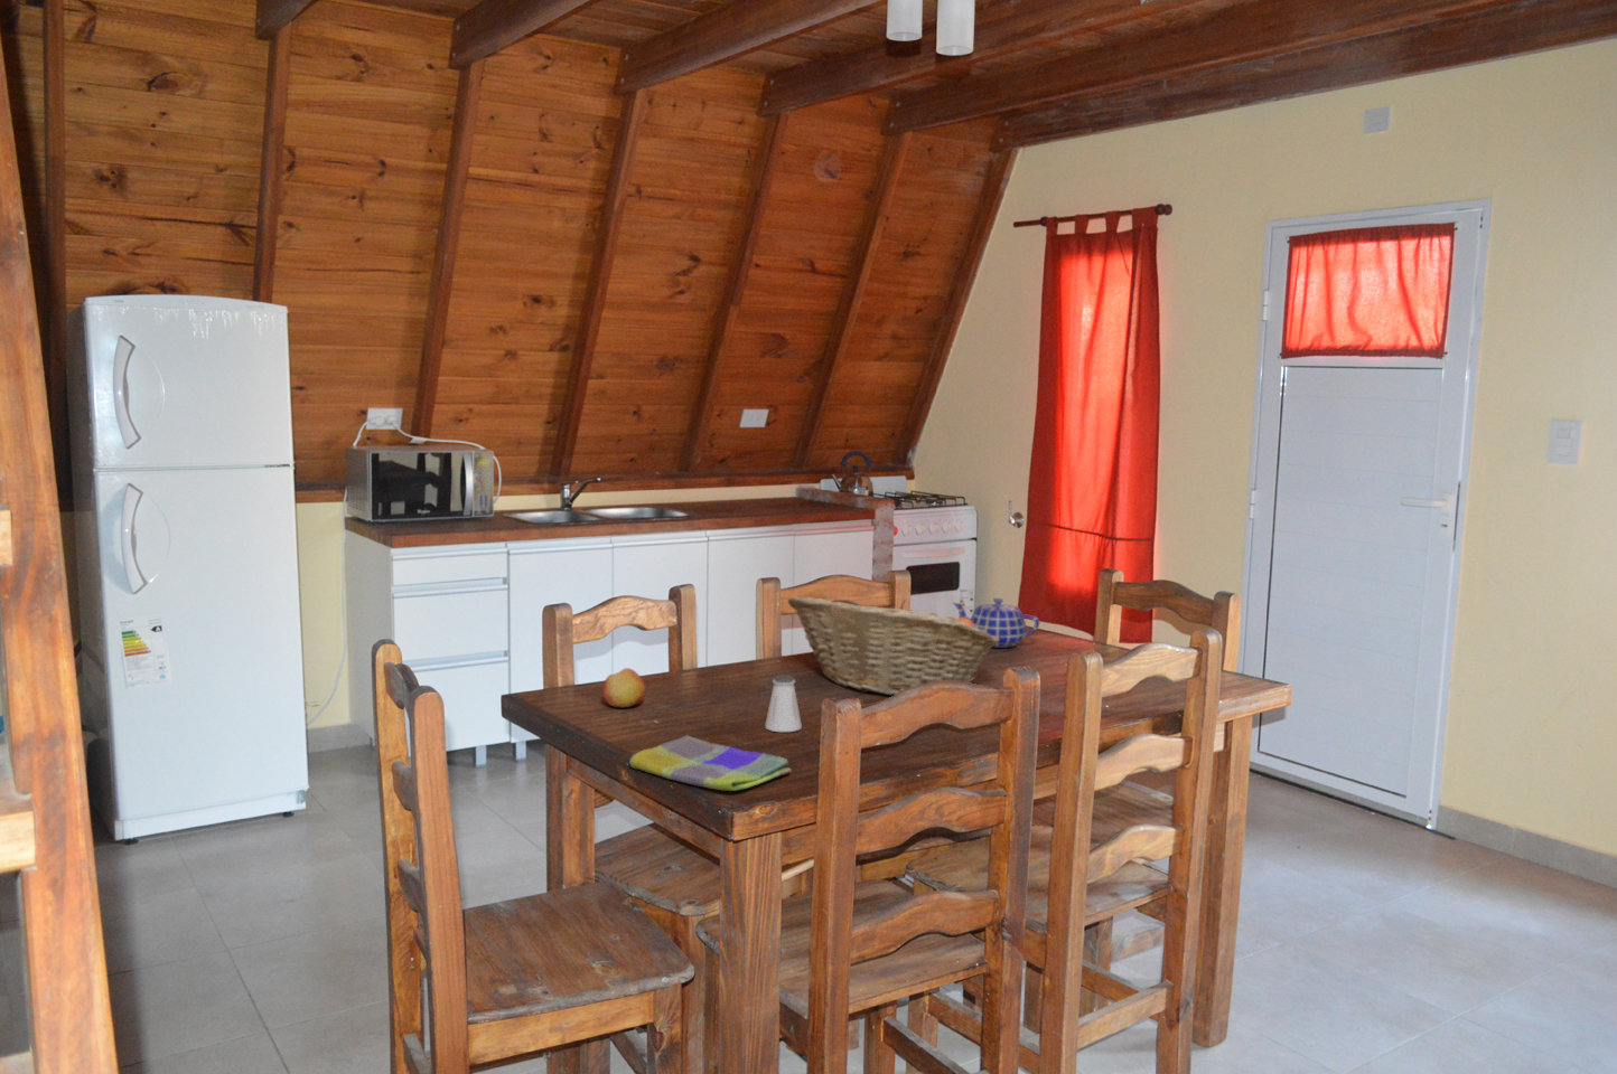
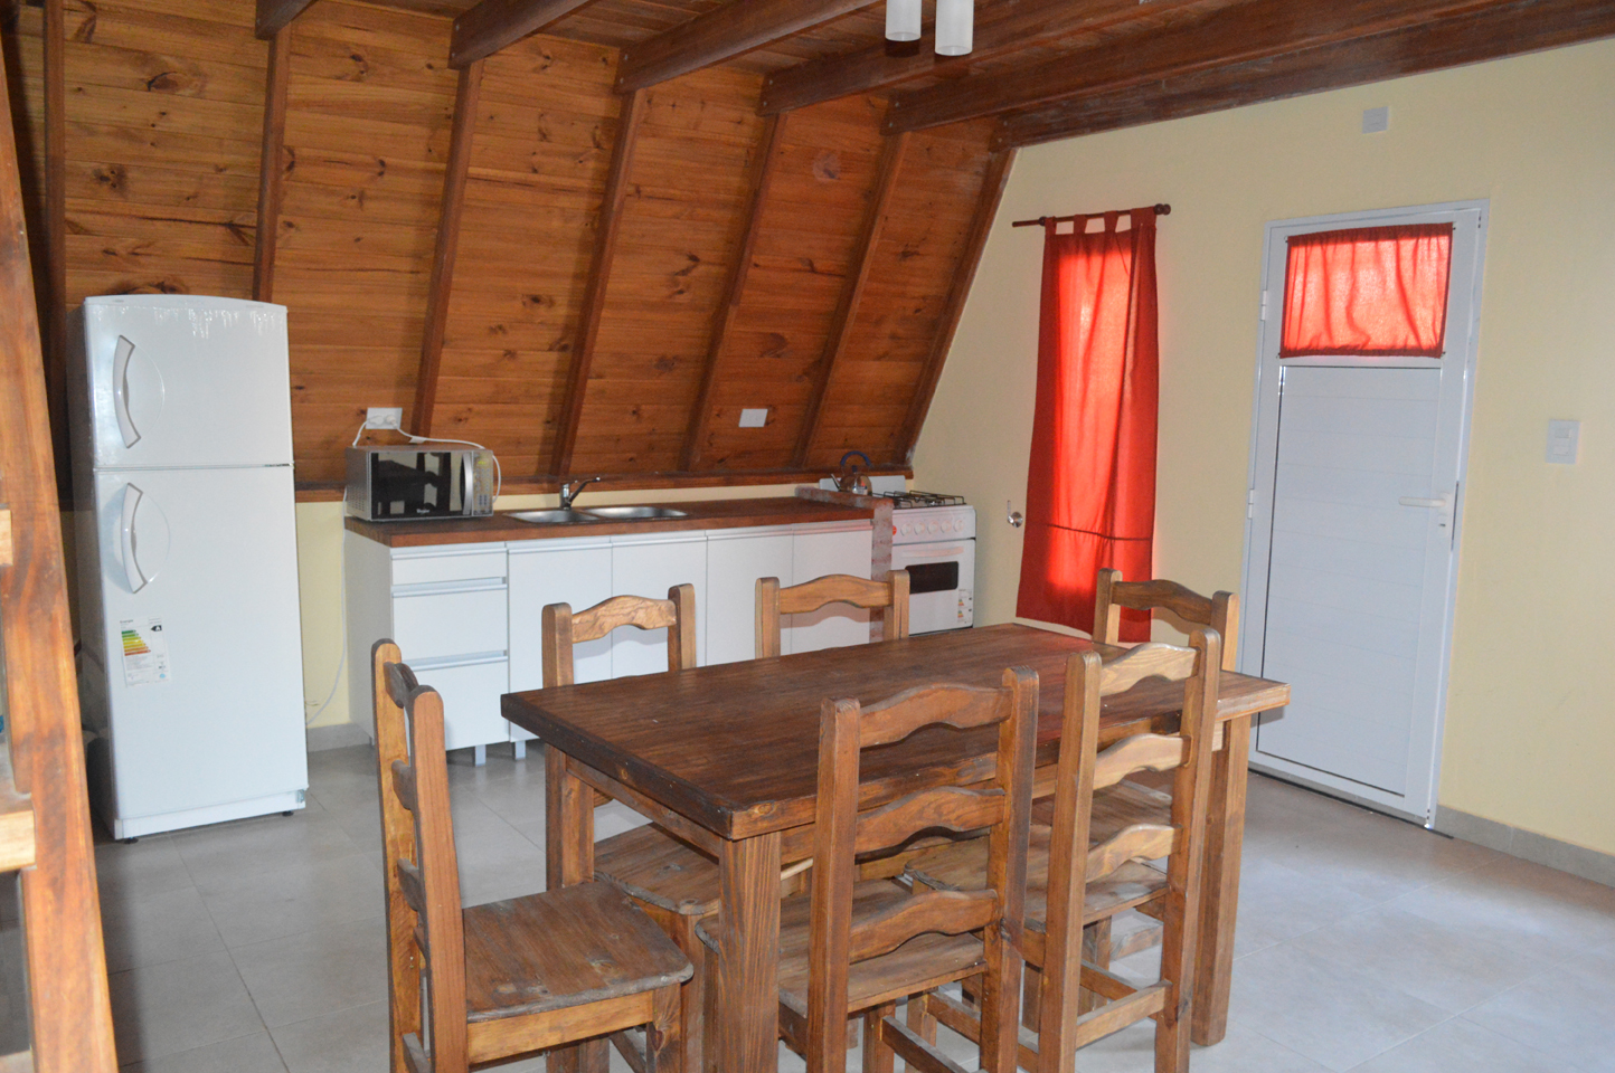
- apple [601,666,647,710]
- fruit basket [787,596,999,696]
- teapot [951,597,1040,647]
- dish towel [629,734,793,792]
- saltshaker [764,674,803,732]
